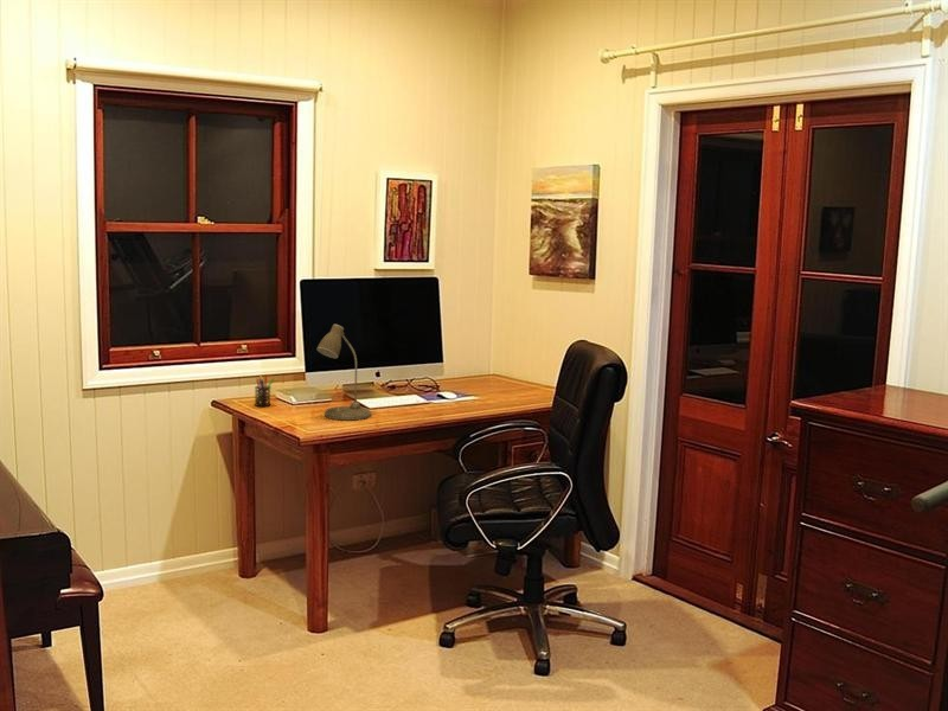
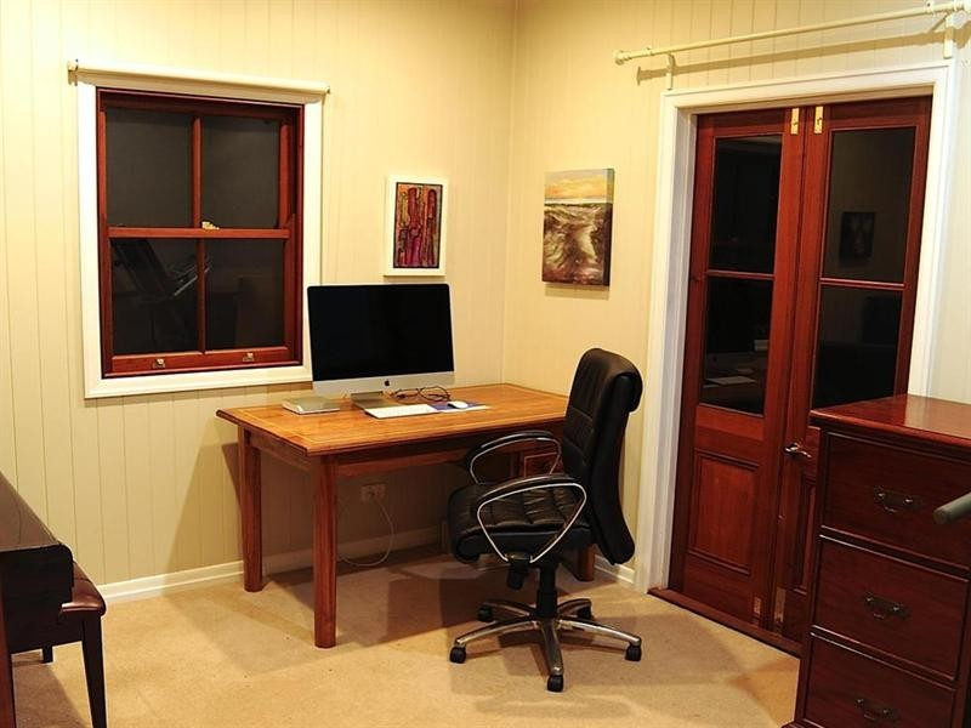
- pen holder [254,373,275,408]
- desk lamp [315,324,373,421]
